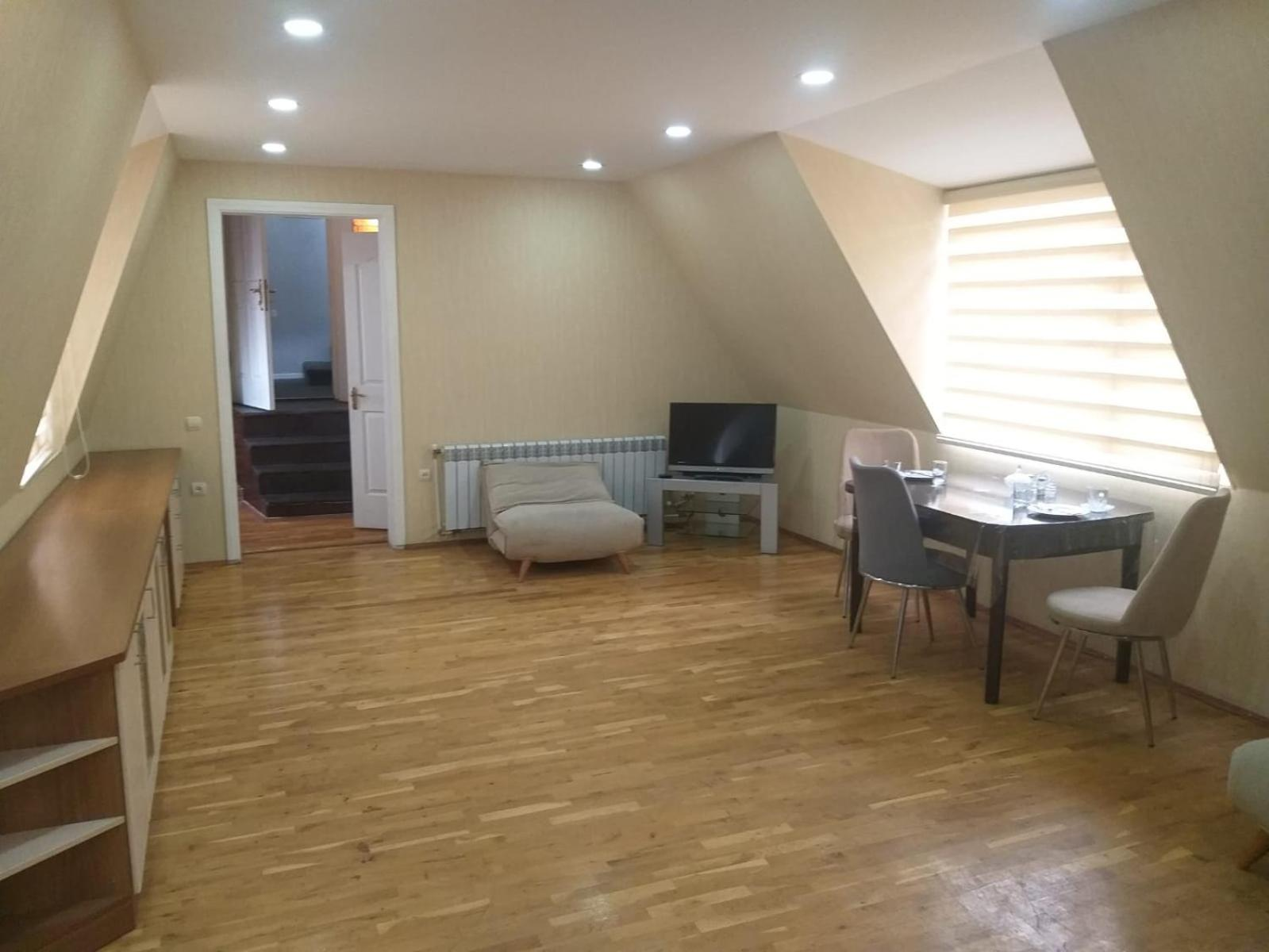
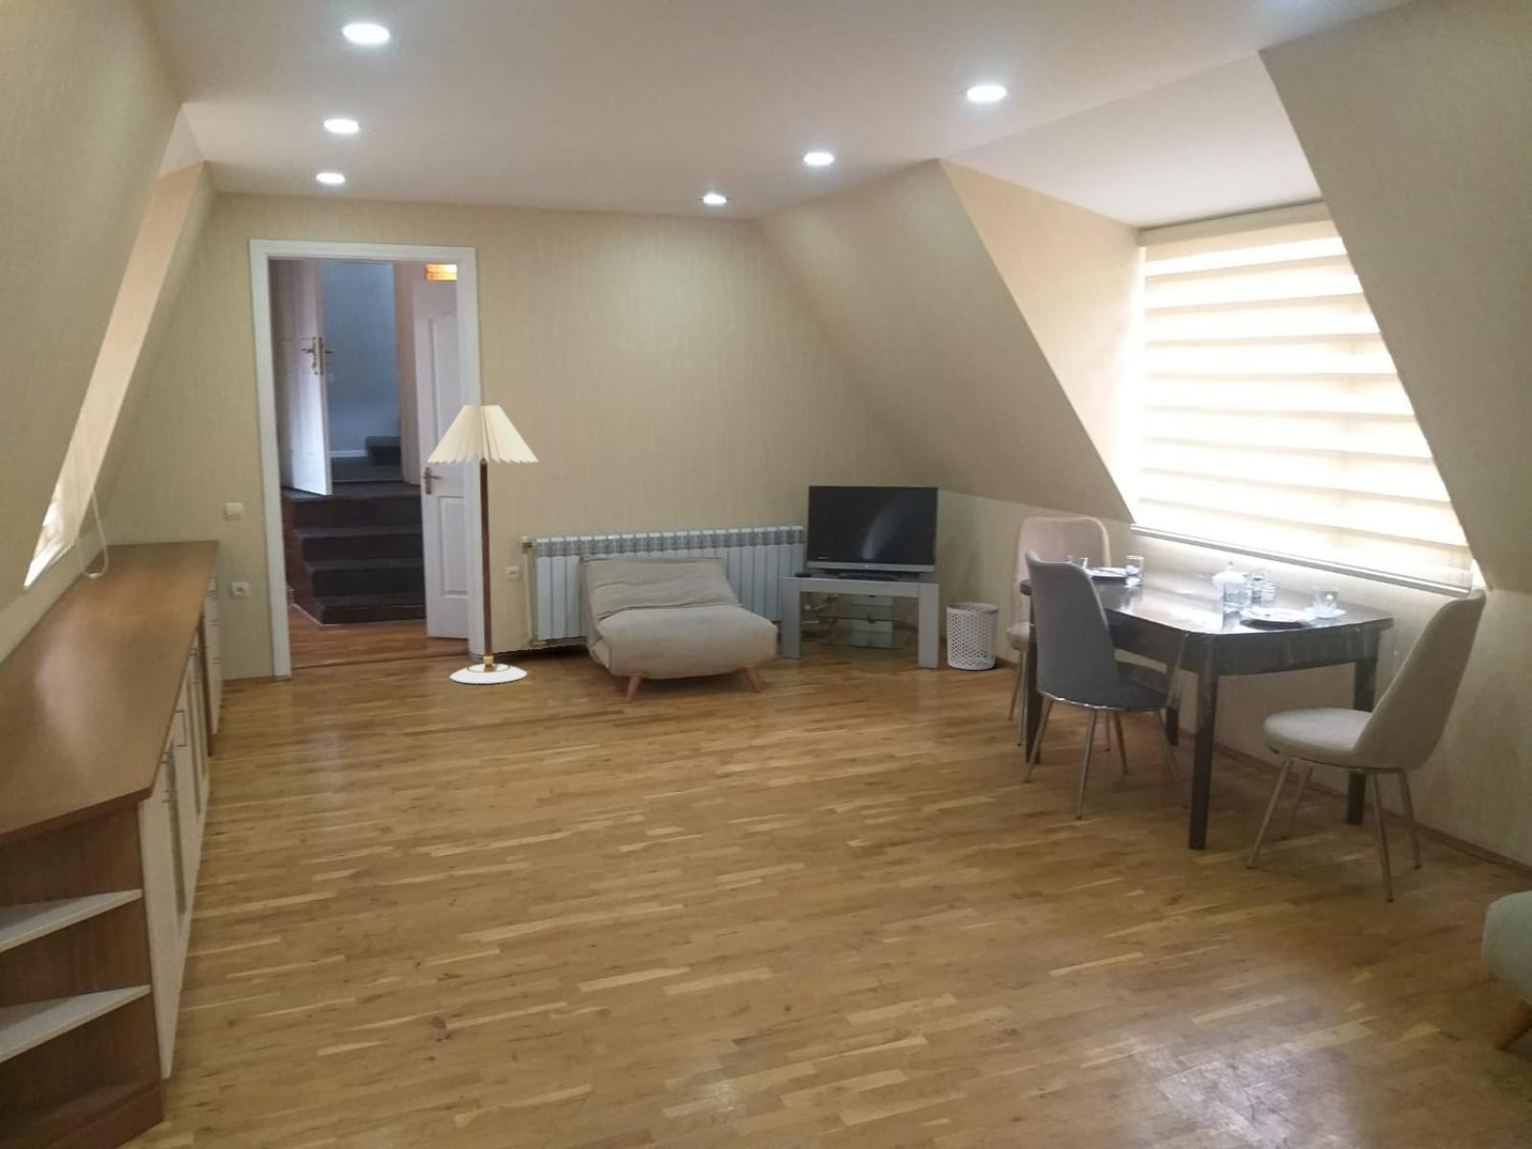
+ floor lamp [425,404,540,684]
+ waste bin [945,601,1001,671]
